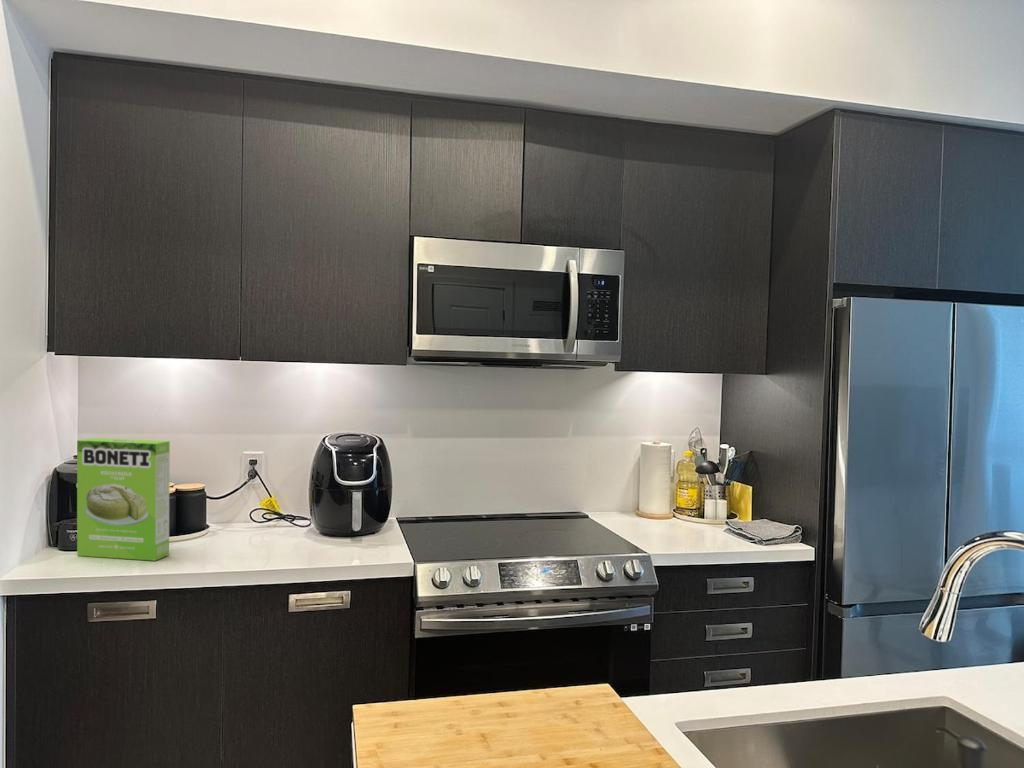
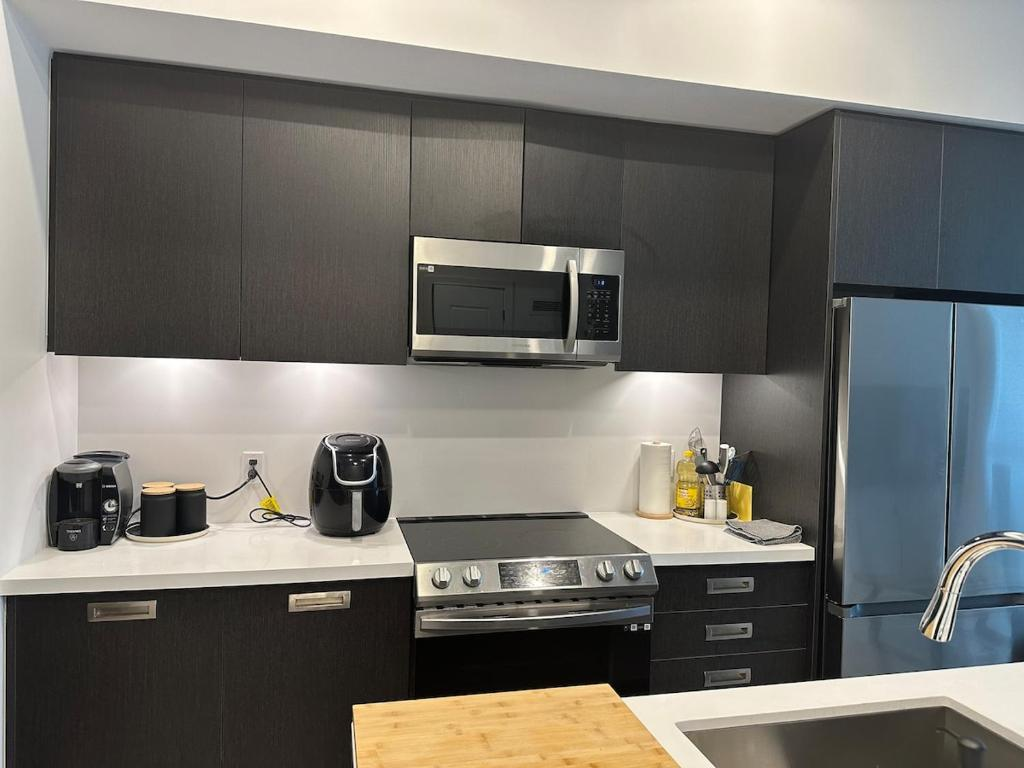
- cake mix box [76,437,171,562]
